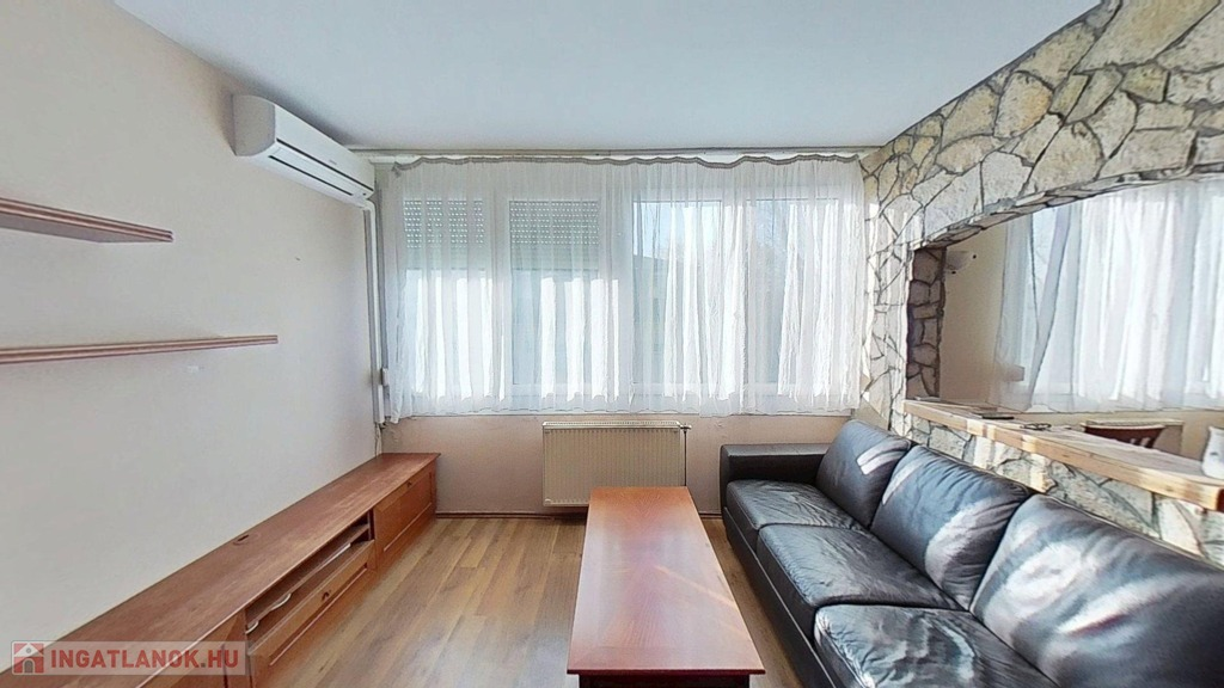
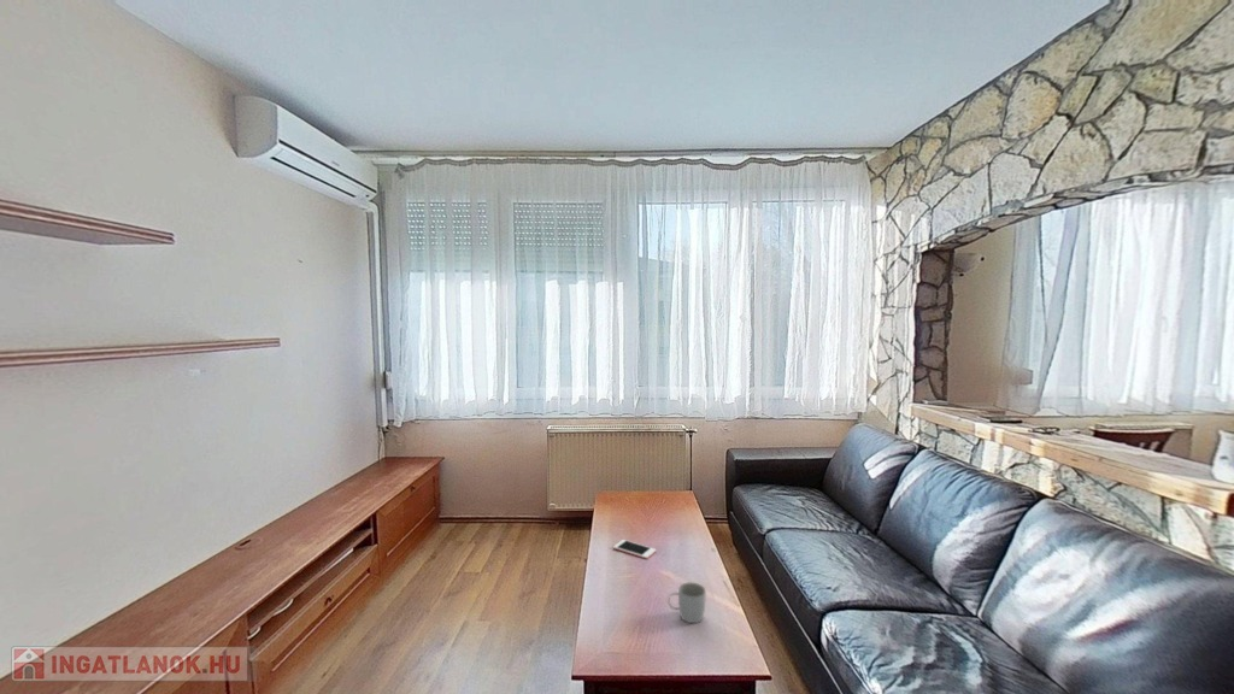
+ mug [666,581,707,624]
+ cell phone [612,539,657,560]
